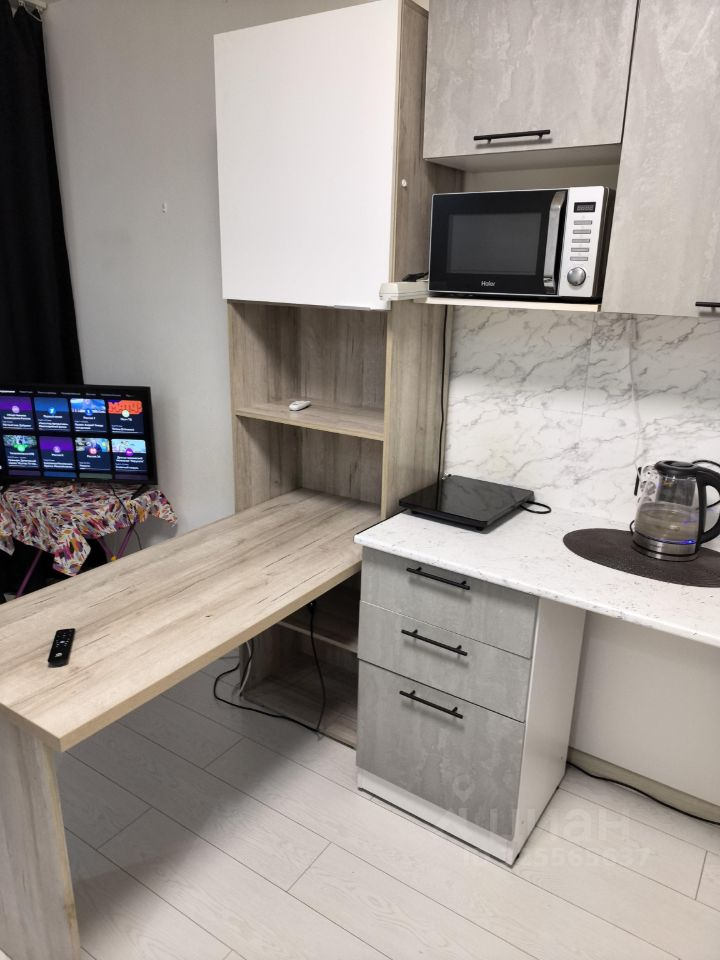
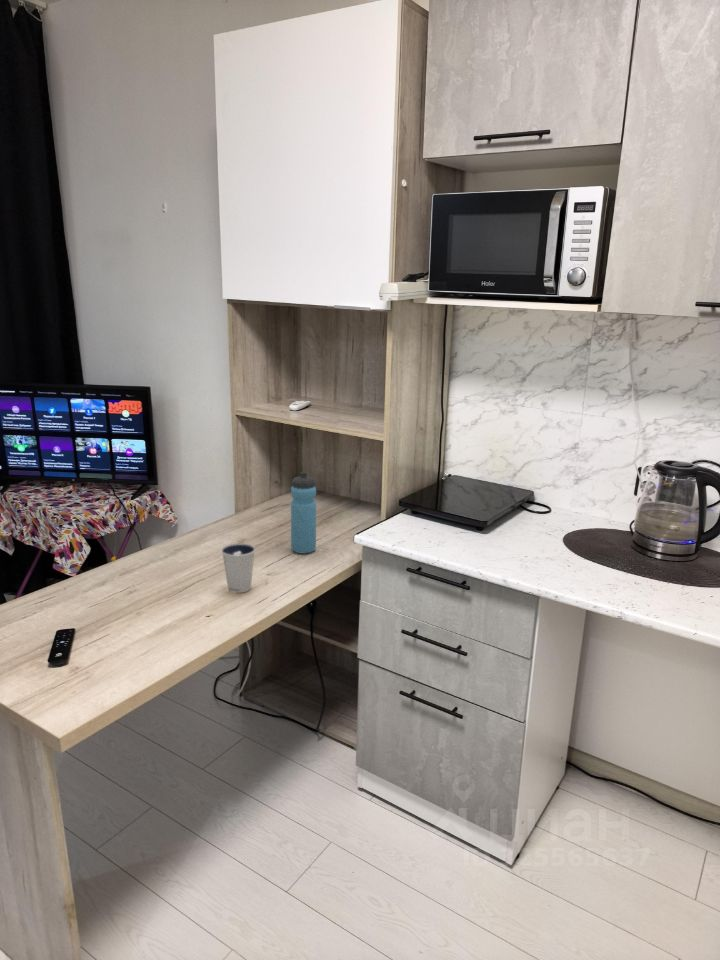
+ water bottle [290,471,317,554]
+ dixie cup [220,542,256,594]
